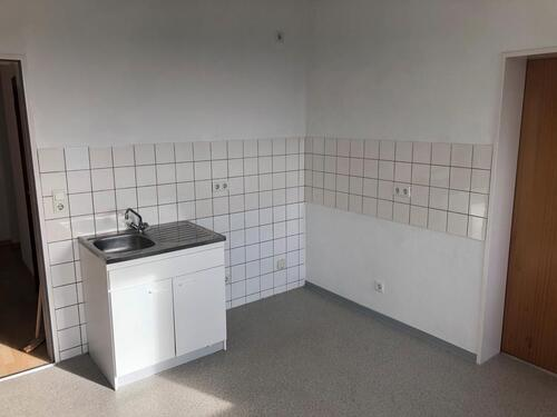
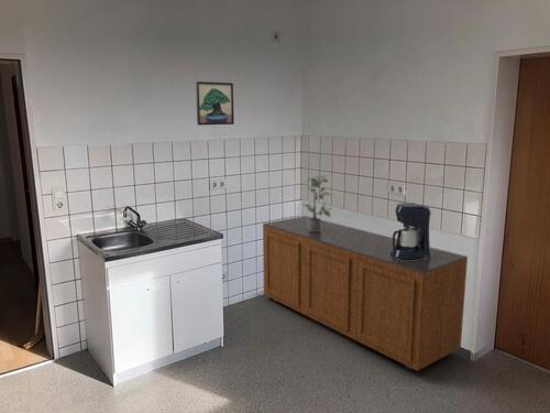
+ potted plant [301,173,333,231]
+ coffee maker [389,202,432,260]
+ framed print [195,80,235,127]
+ sideboard [262,215,469,372]
